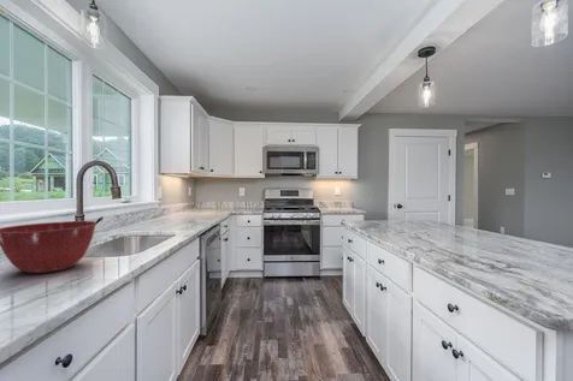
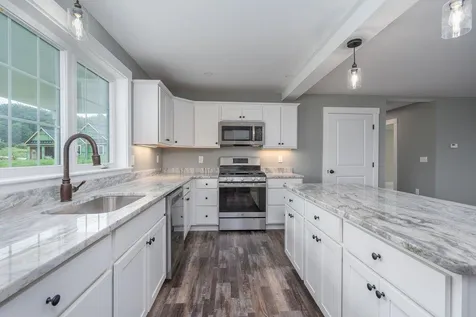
- mixing bowl [0,220,99,274]
